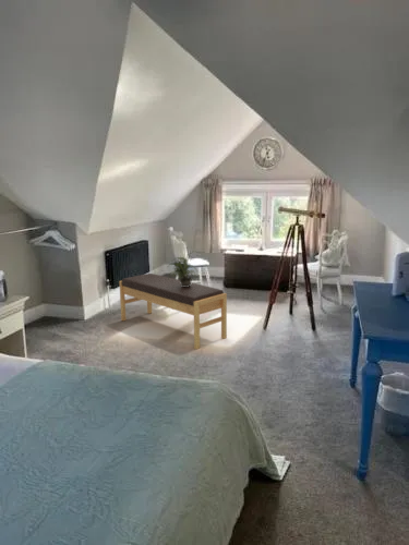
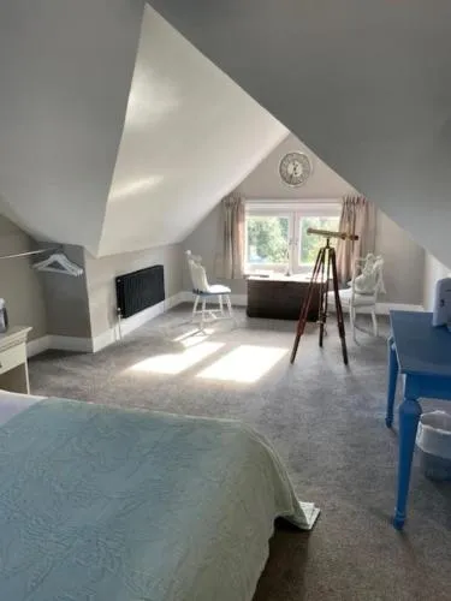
- potted plant [166,250,199,287]
- bench [118,272,228,350]
